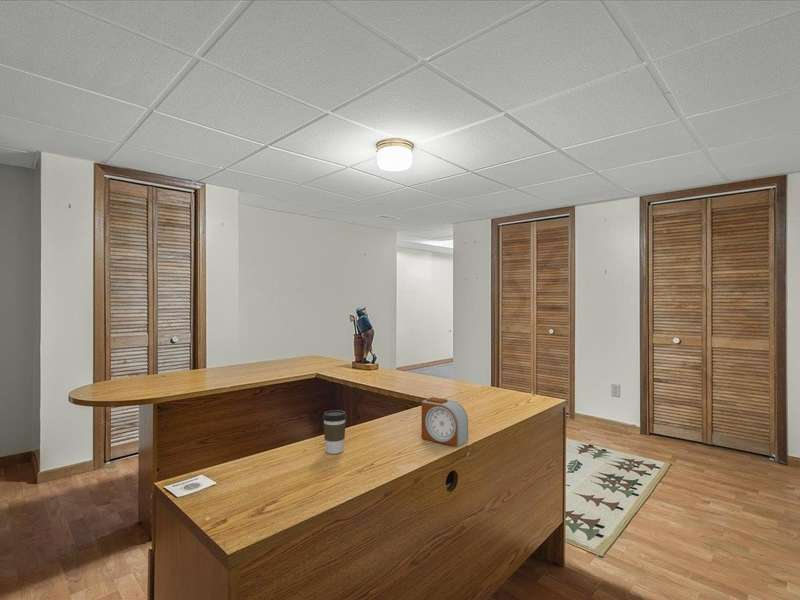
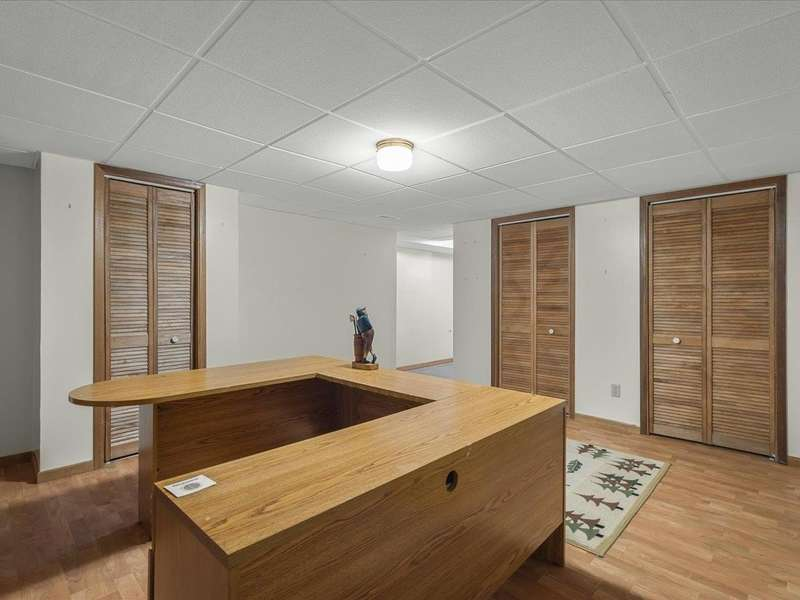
- alarm clock [421,396,469,448]
- coffee cup [322,409,347,455]
